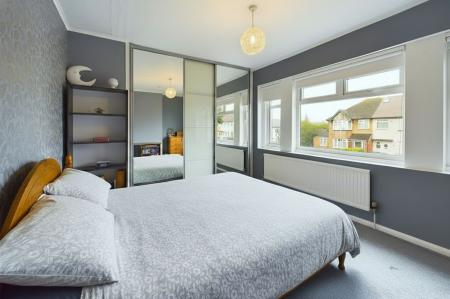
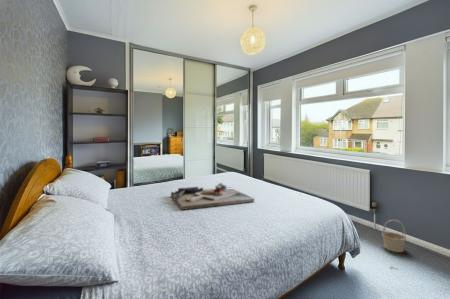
+ decorative tray [170,182,255,211]
+ basket [381,219,407,253]
